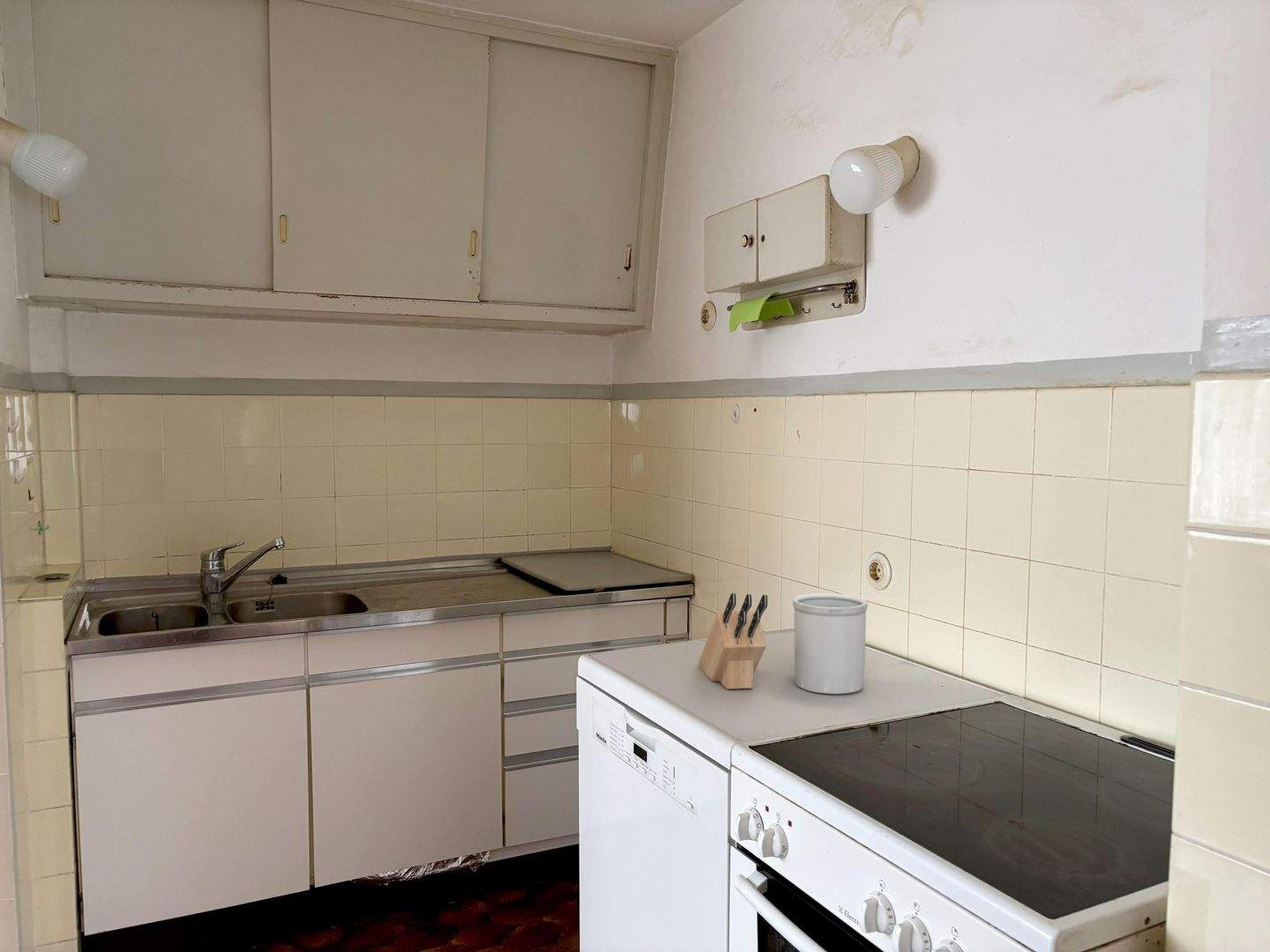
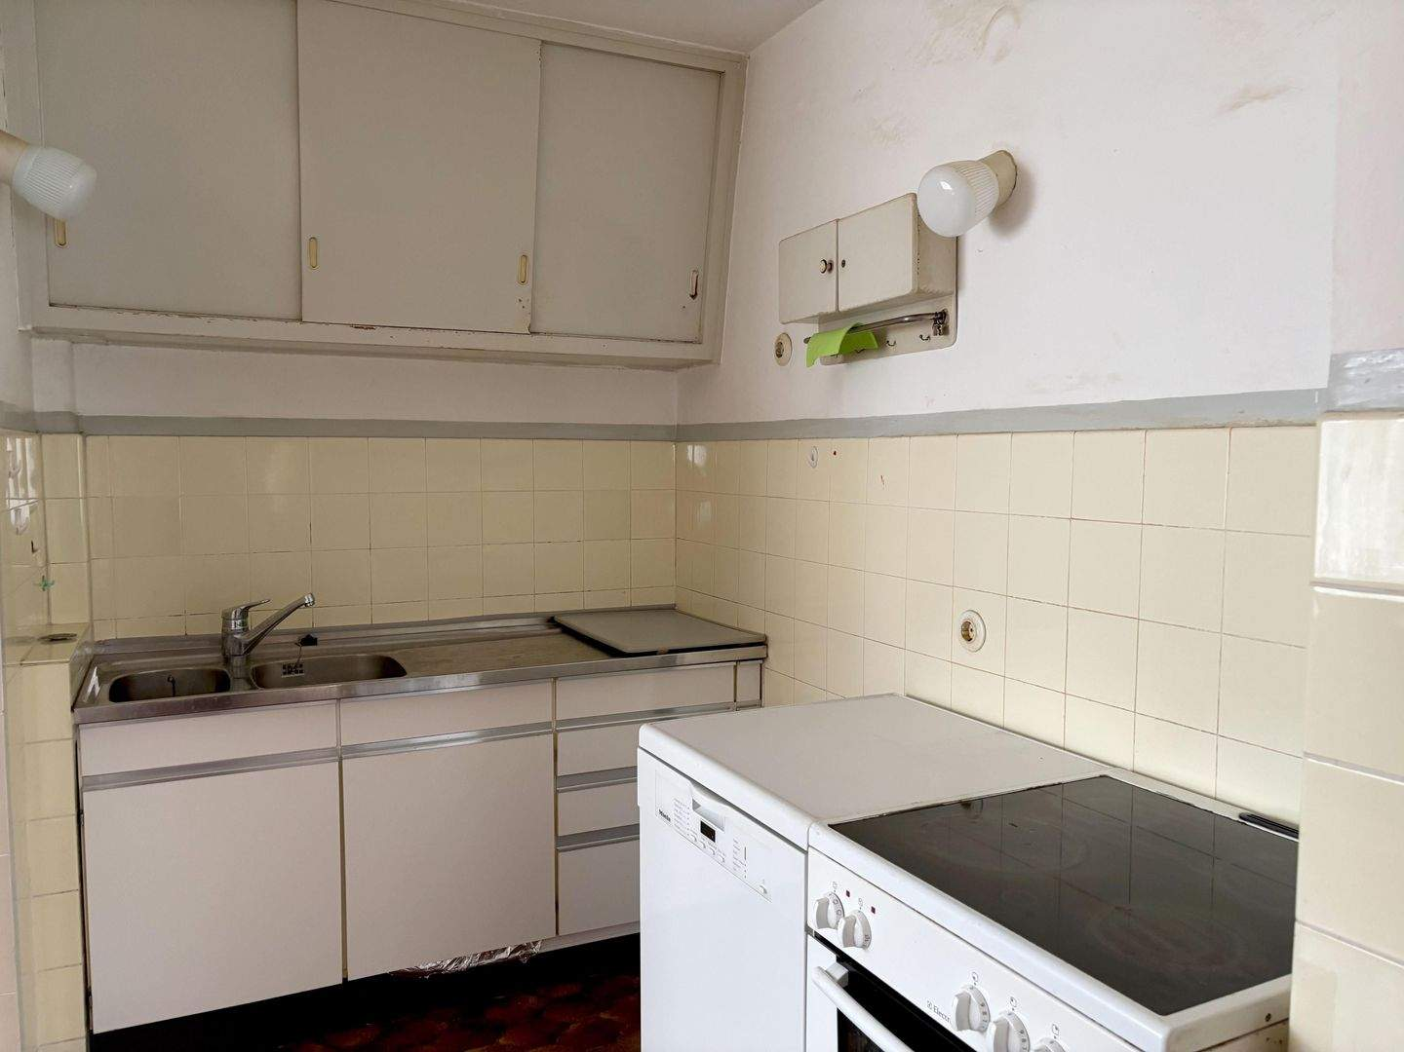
- knife block [698,592,768,690]
- utensil holder [792,592,869,695]
